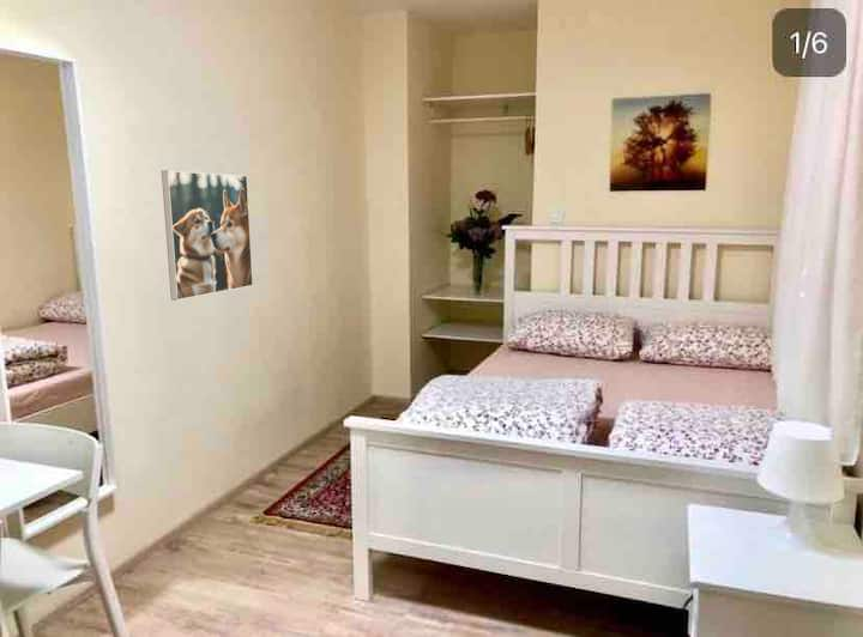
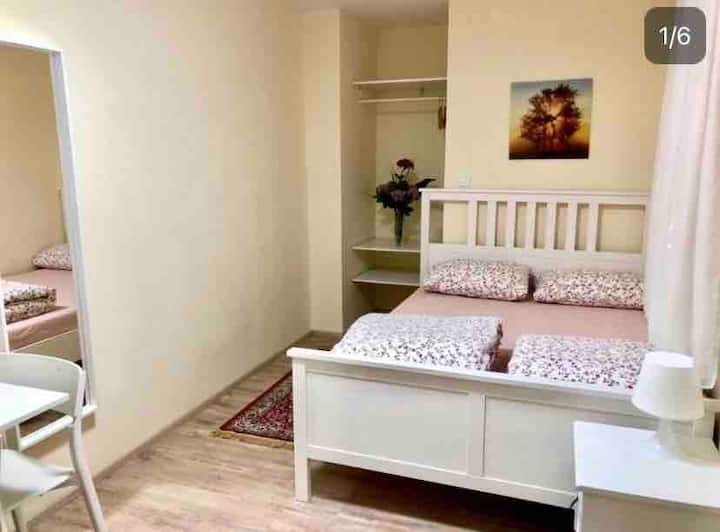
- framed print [161,169,254,302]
